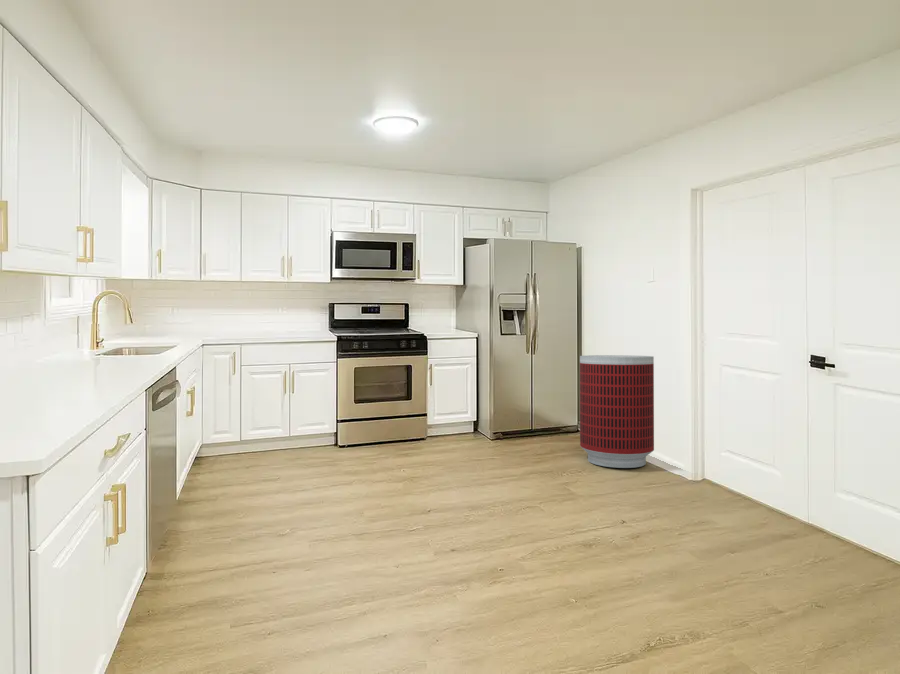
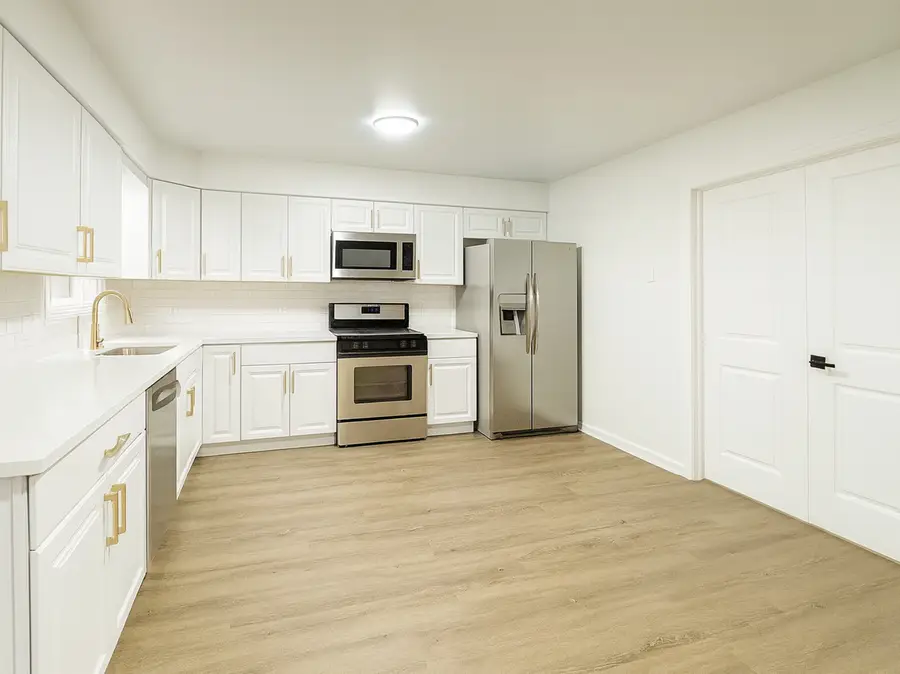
- trash can [579,354,655,469]
